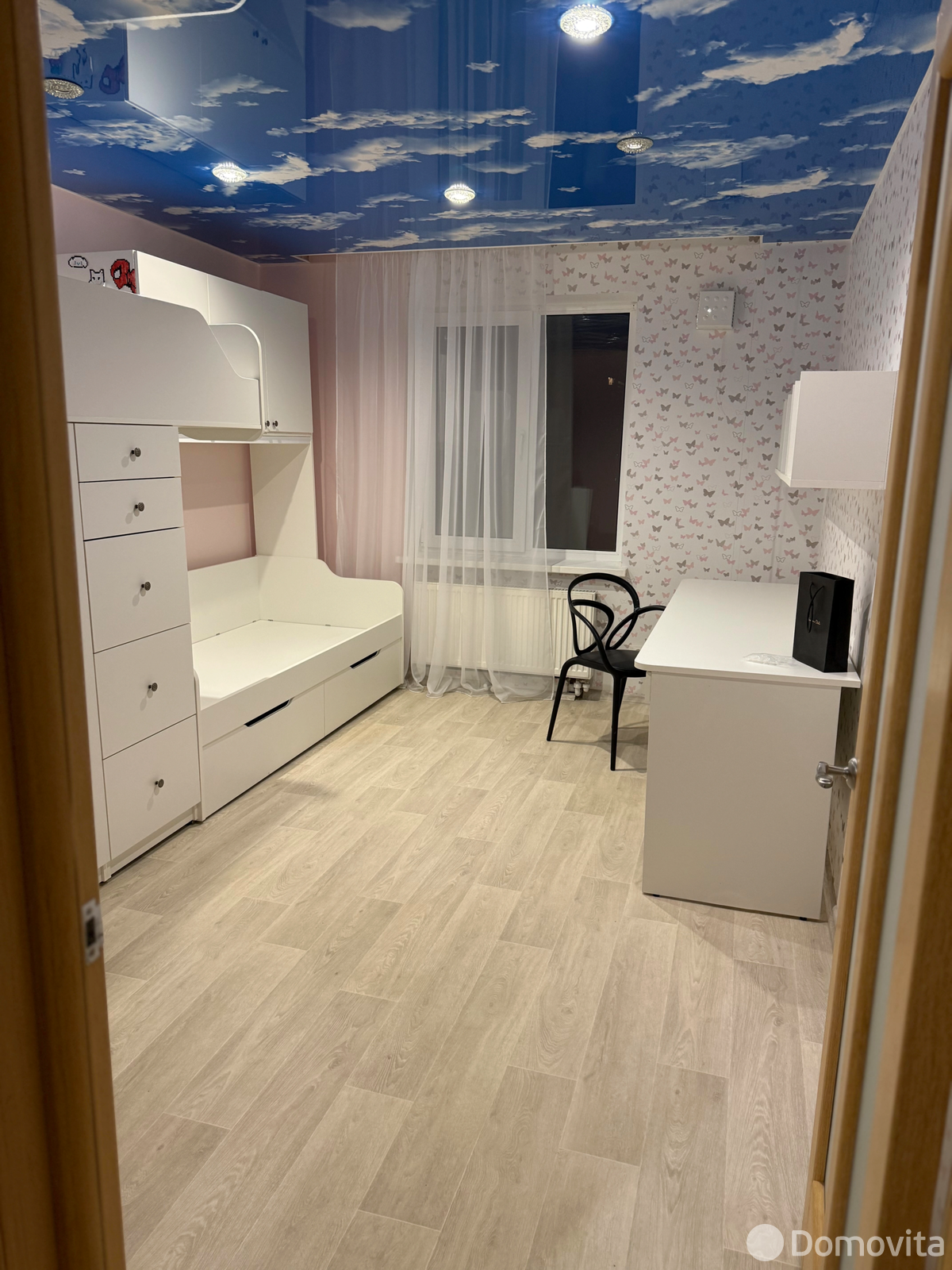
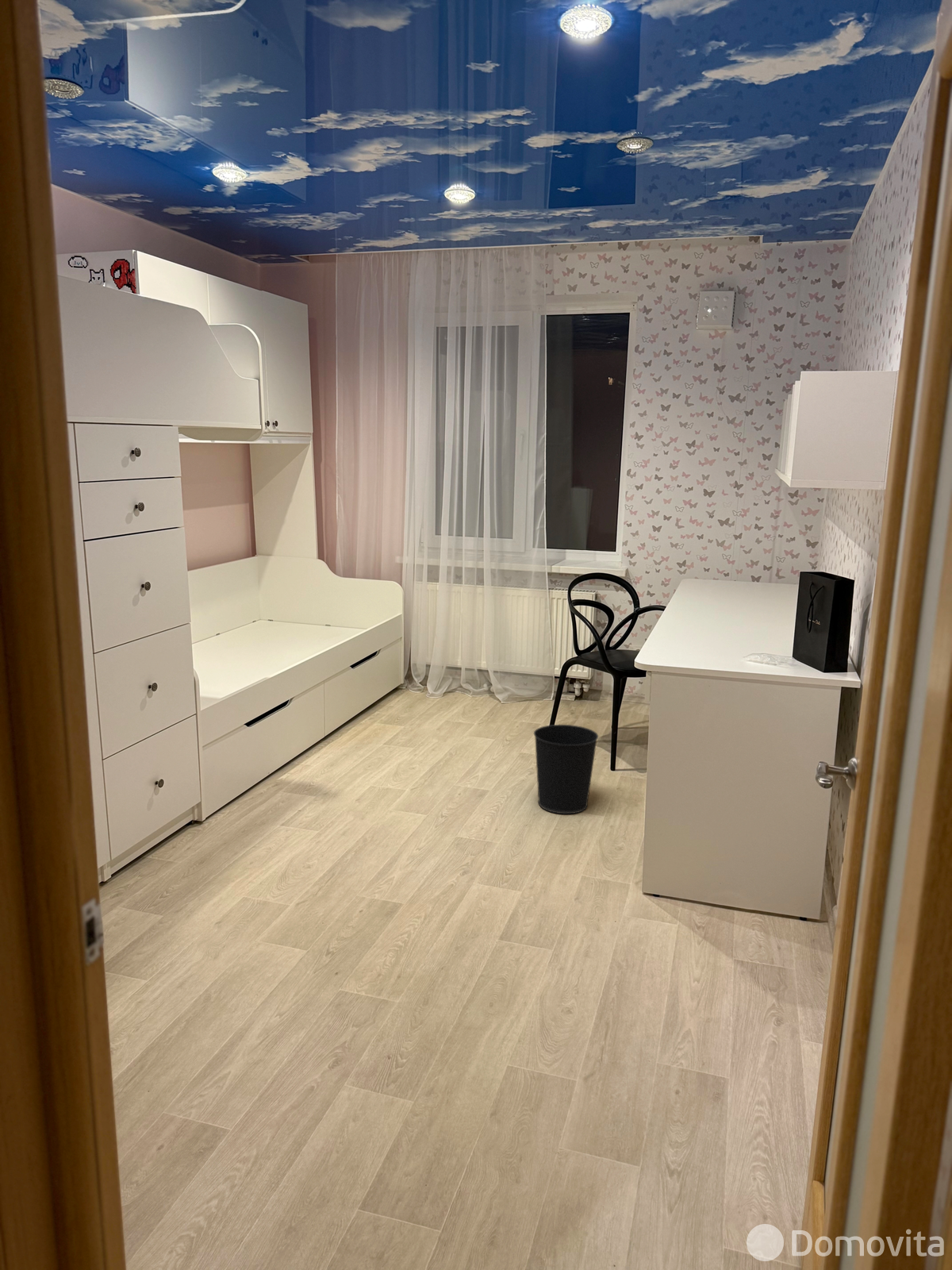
+ wastebasket [533,724,599,814]
